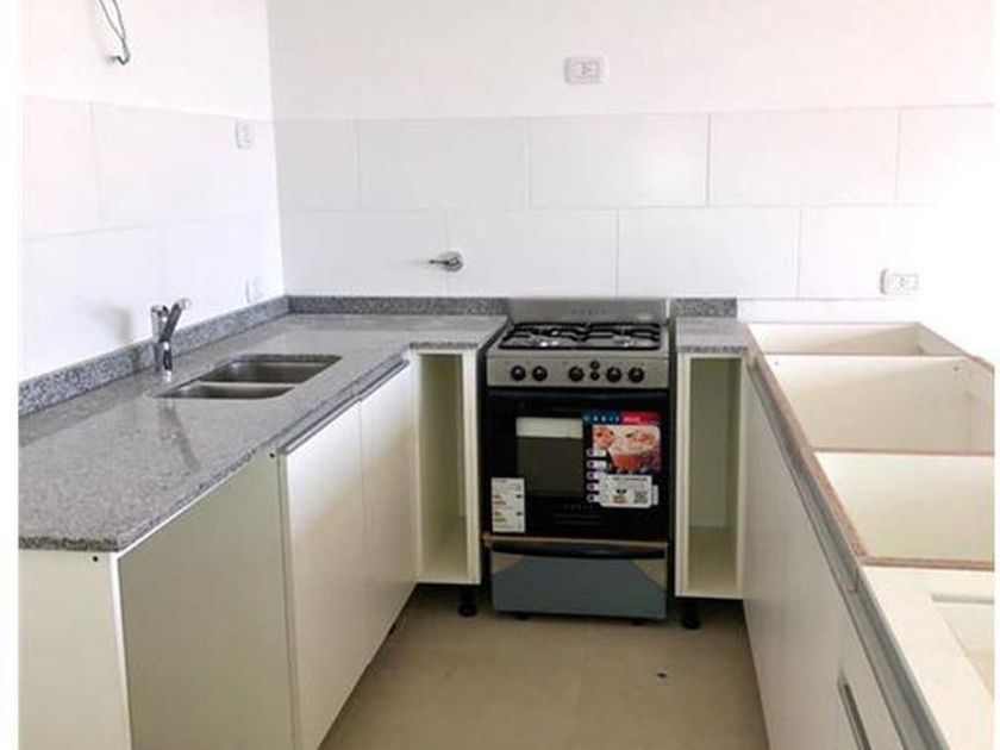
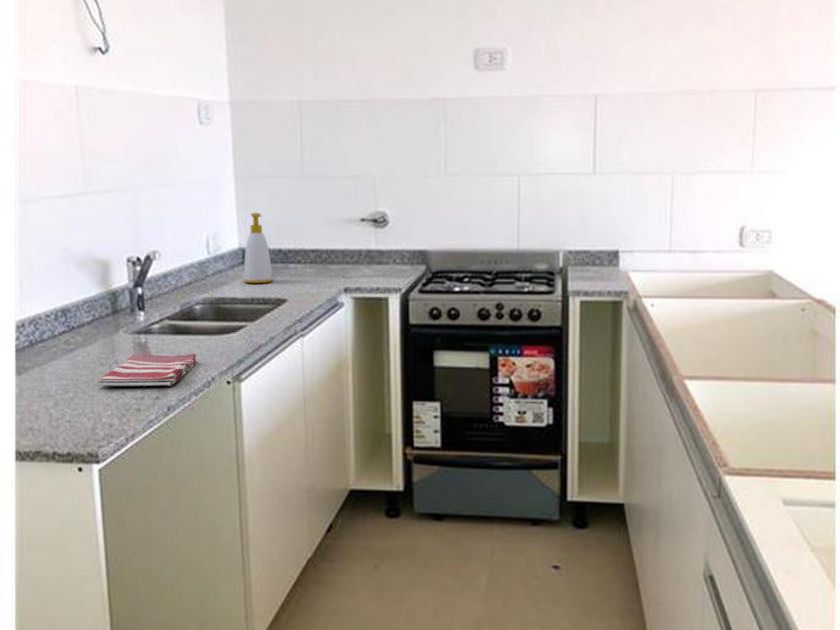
+ dish towel [97,352,198,387]
+ soap bottle [243,212,274,284]
